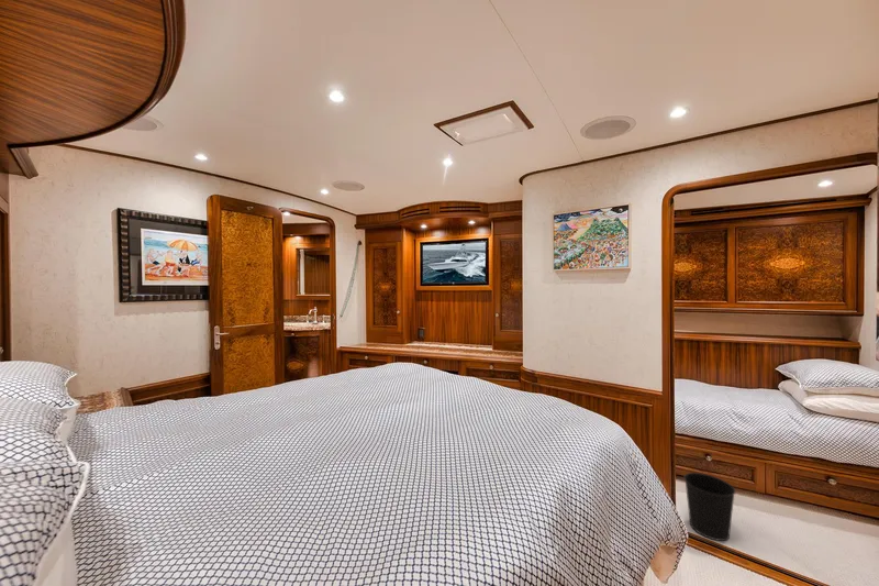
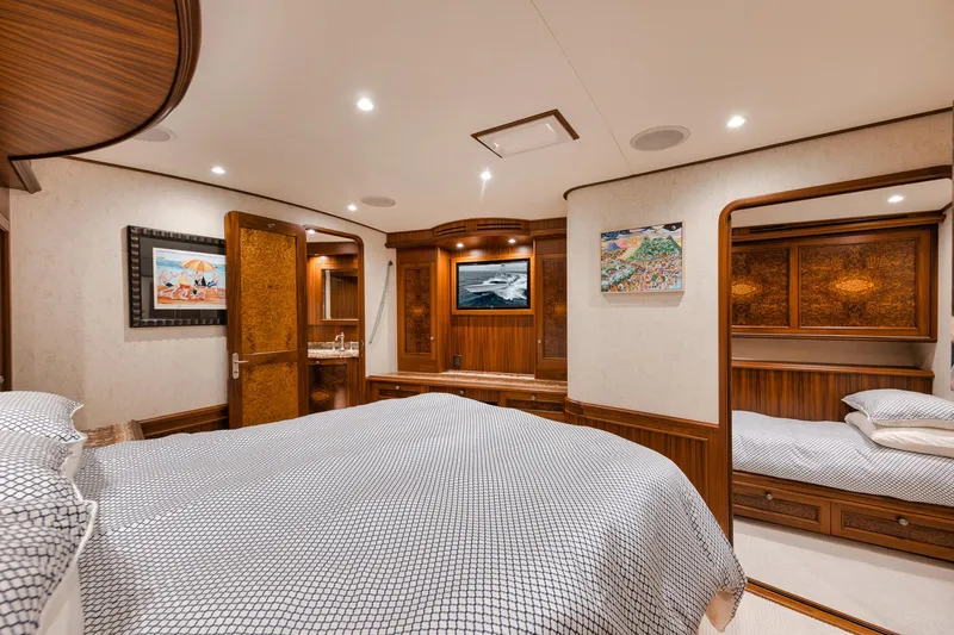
- wastebasket [683,472,736,542]
